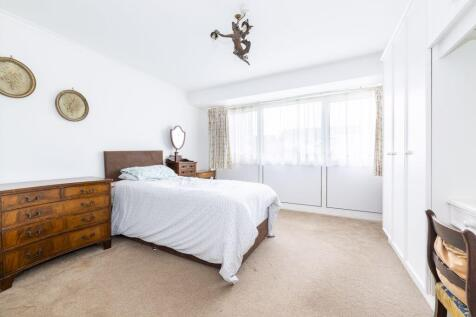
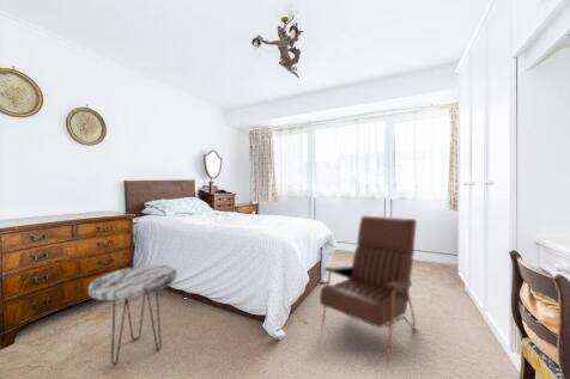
+ side table [87,264,178,367]
+ armchair [319,214,418,369]
